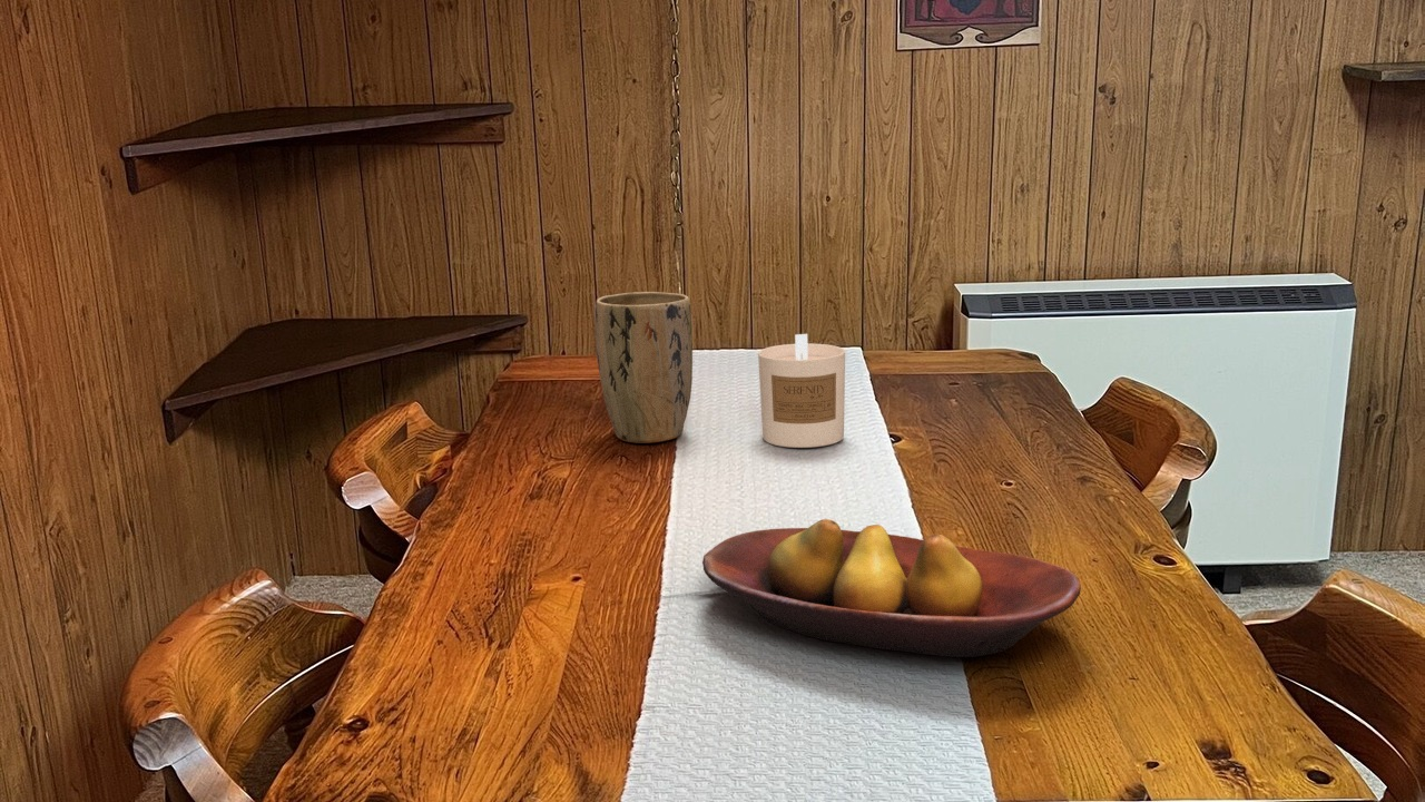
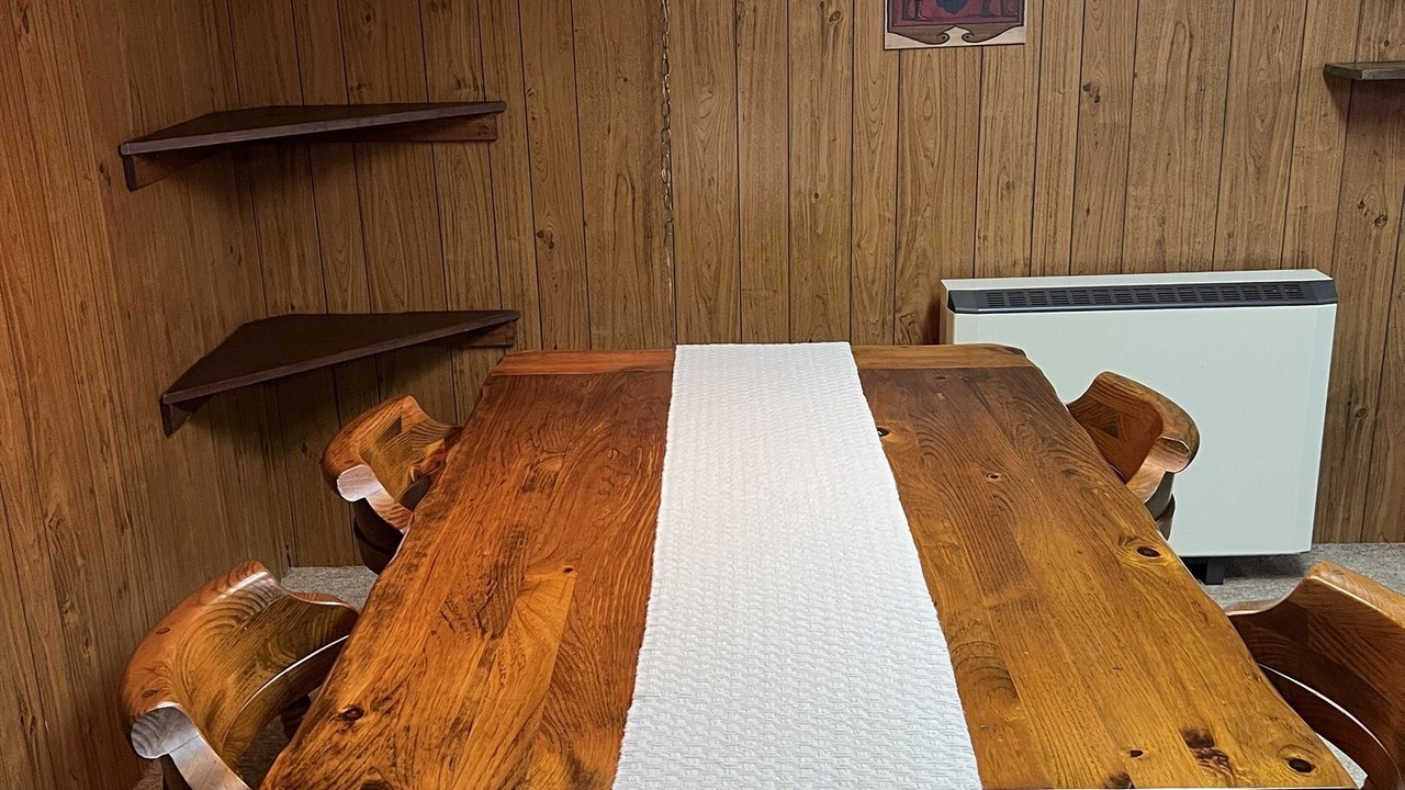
- candle [757,333,846,449]
- fruit bowl [701,518,1082,658]
- plant pot [593,291,694,444]
